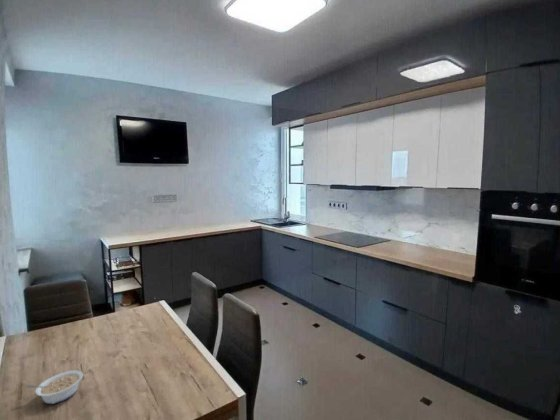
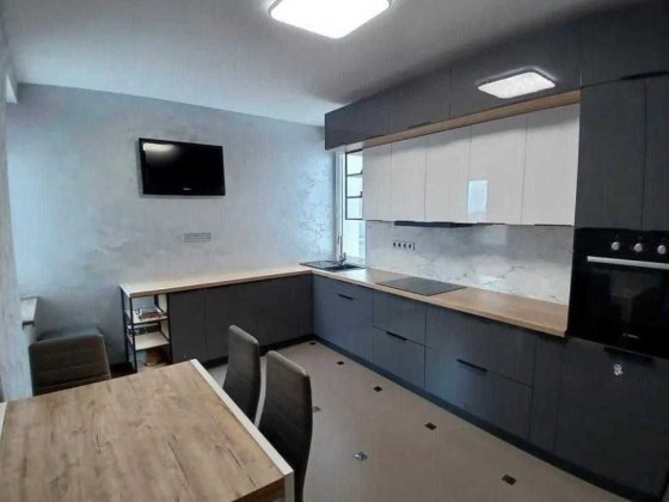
- legume [26,369,84,405]
